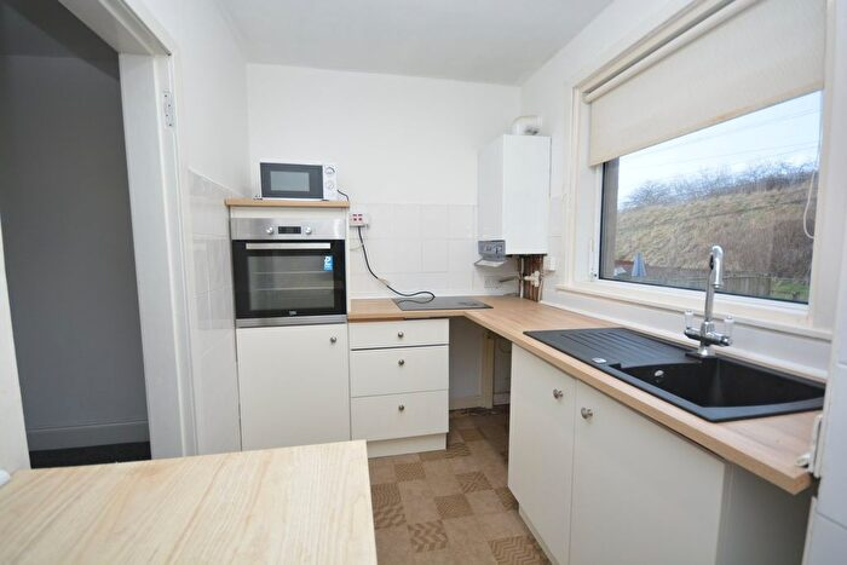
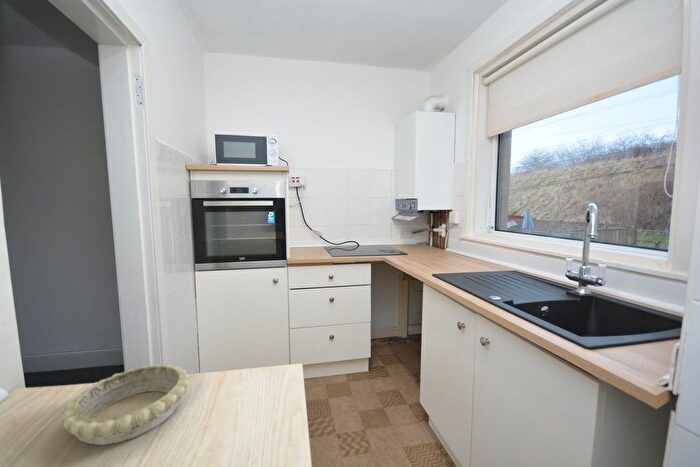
+ decorative bowl [60,363,190,446]
